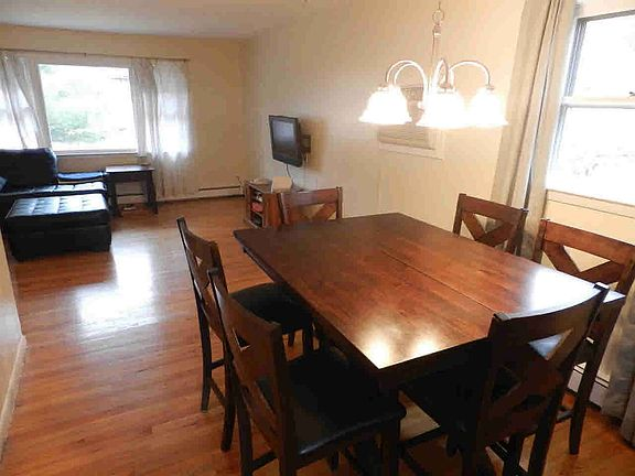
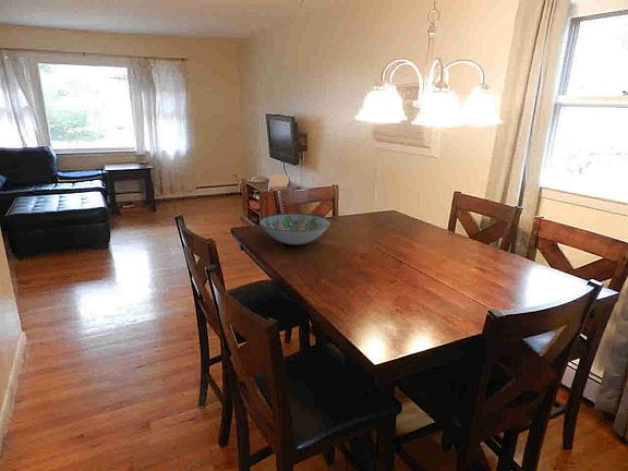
+ decorative bowl [258,213,331,246]
